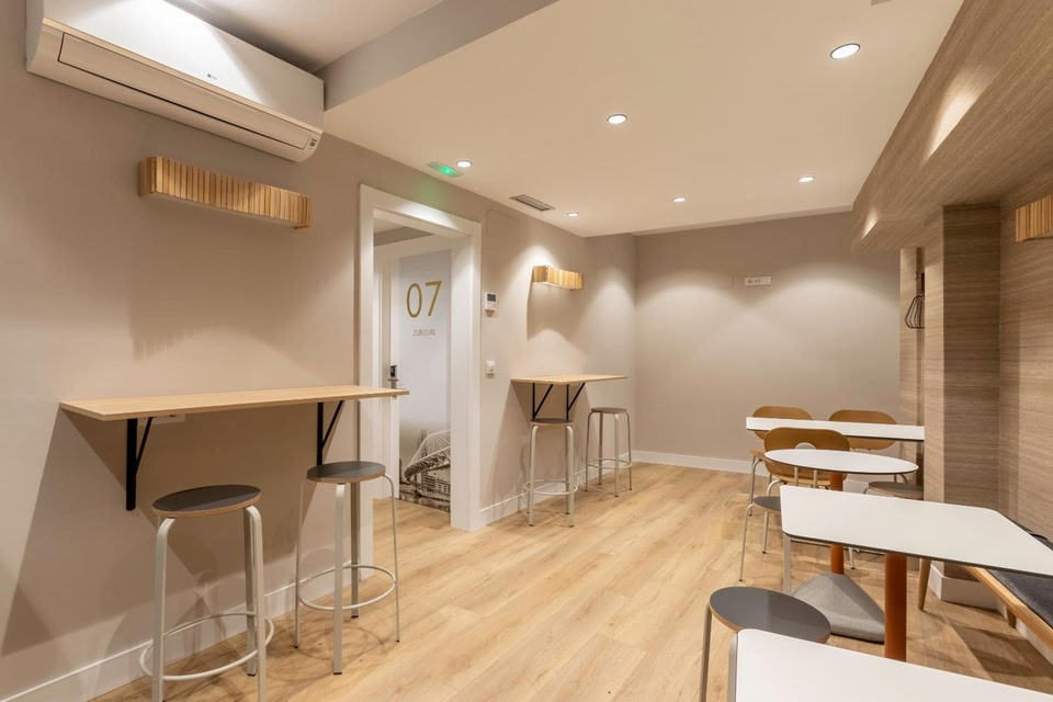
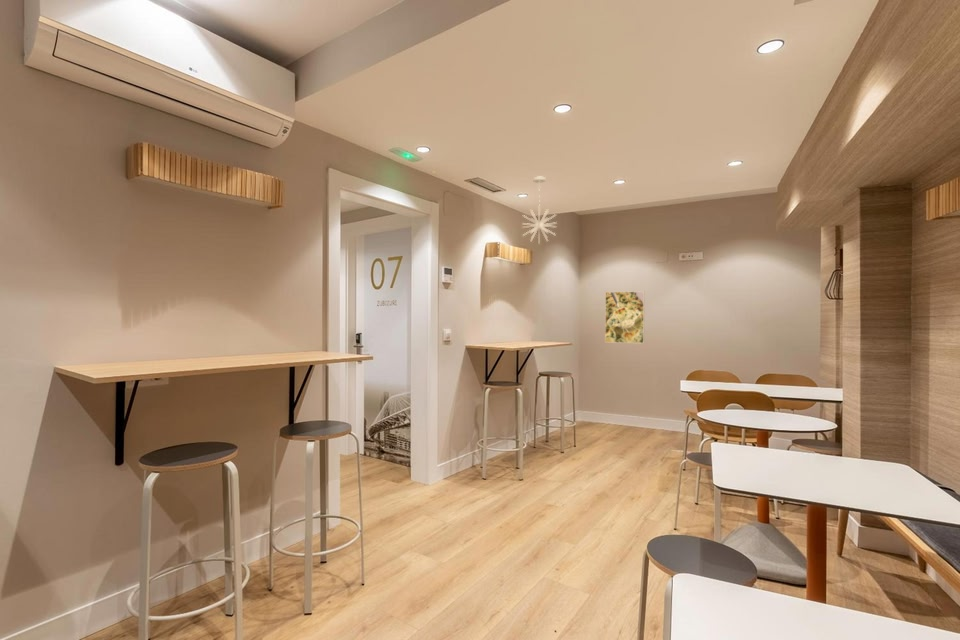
+ pendant light [521,176,558,245]
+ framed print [604,290,645,345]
